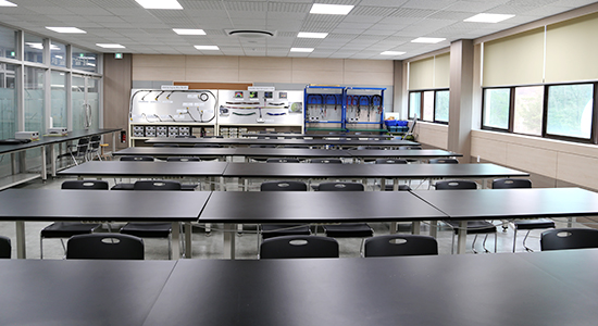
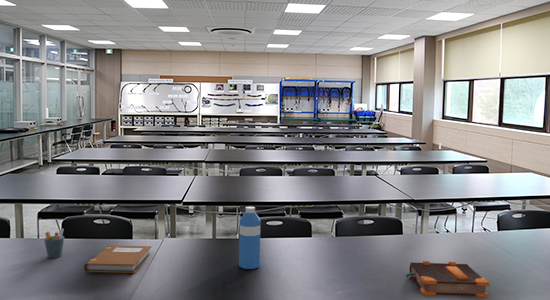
+ water bottle [238,206,261,270]
+ pen holder [43,228,65,259]
+ notebook [83,244,152,274]
+ bible [405,260,491,299]
